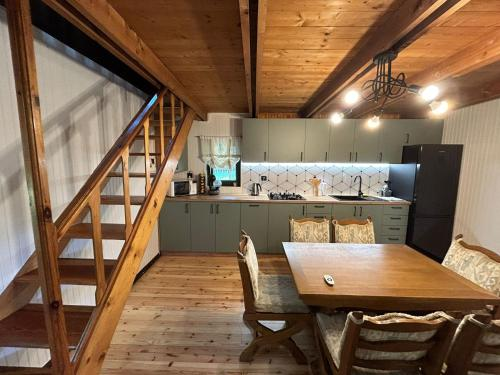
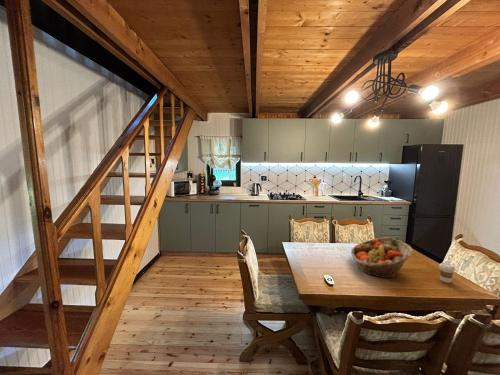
+ coffee cup [438,262,456,284]
+ fruit basket [350,237,414,279]
